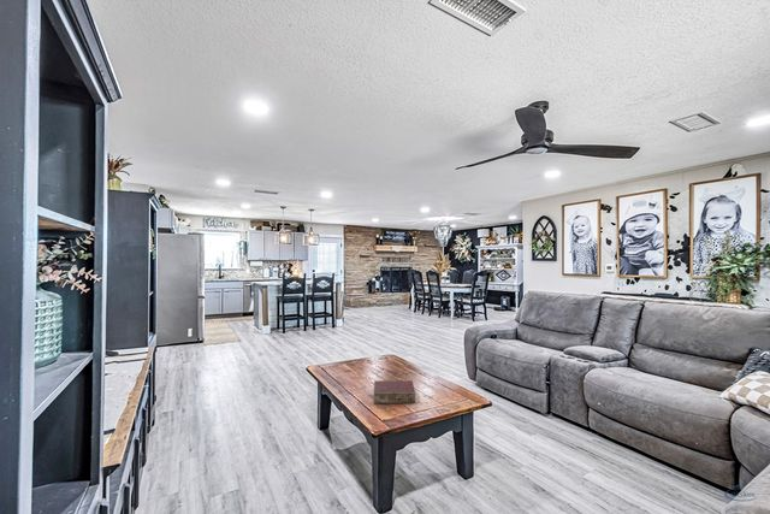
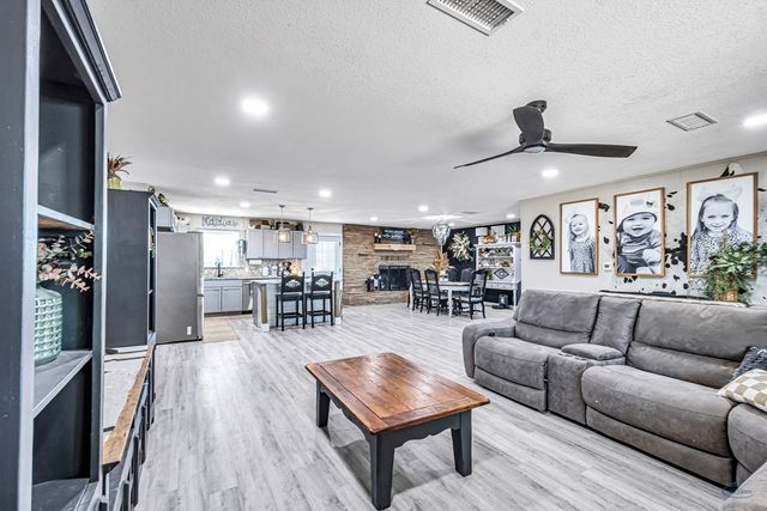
- book [373,379,416,404]
